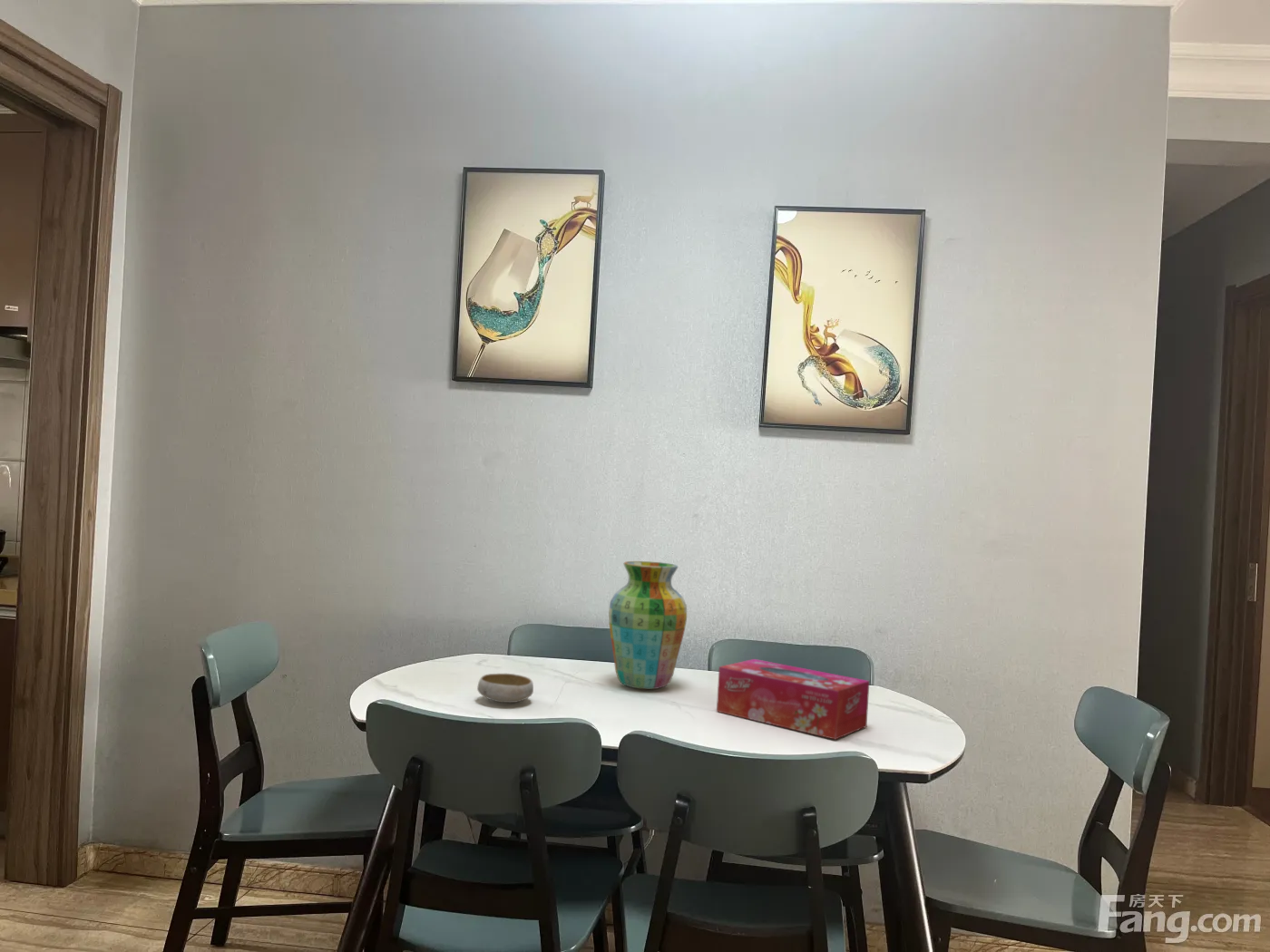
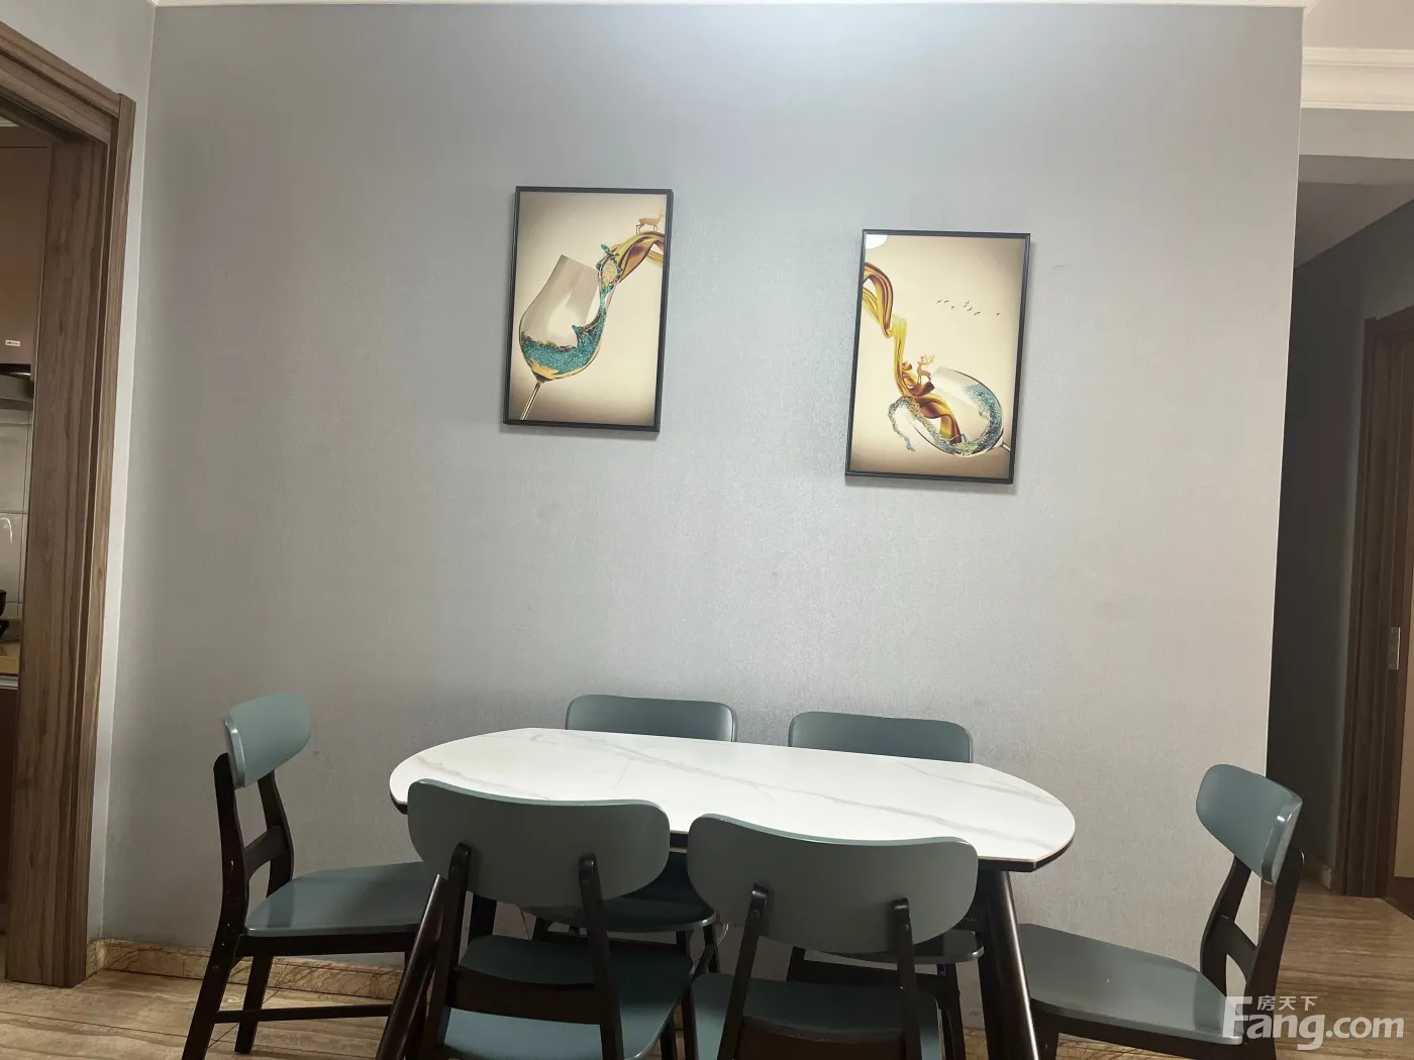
- bowl [476,673,534,704]
- tissue box [716,658,870,741]
- vase [608,560,688,690]
